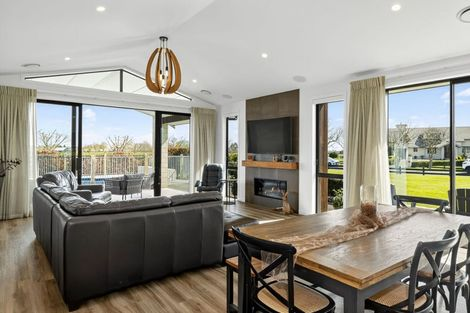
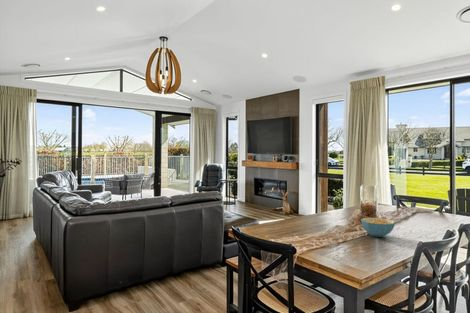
+ cereal bowl [360,217,396,238]
